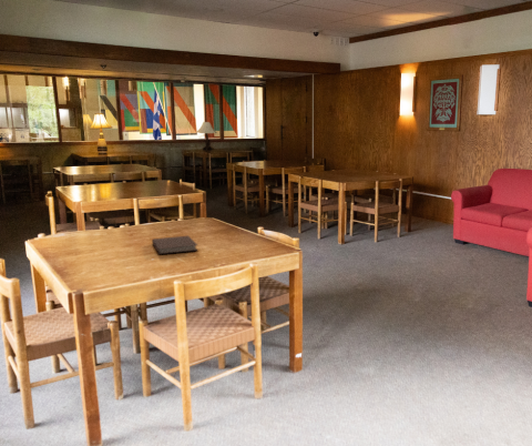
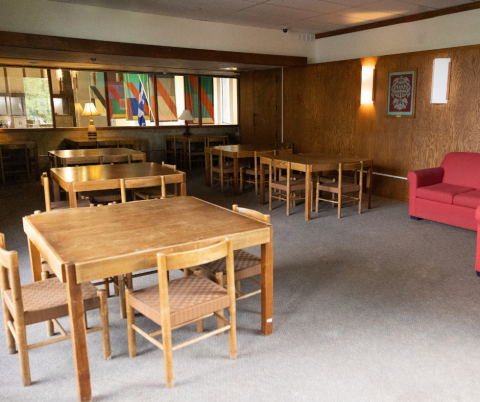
- notebook [151,235,200,255]
